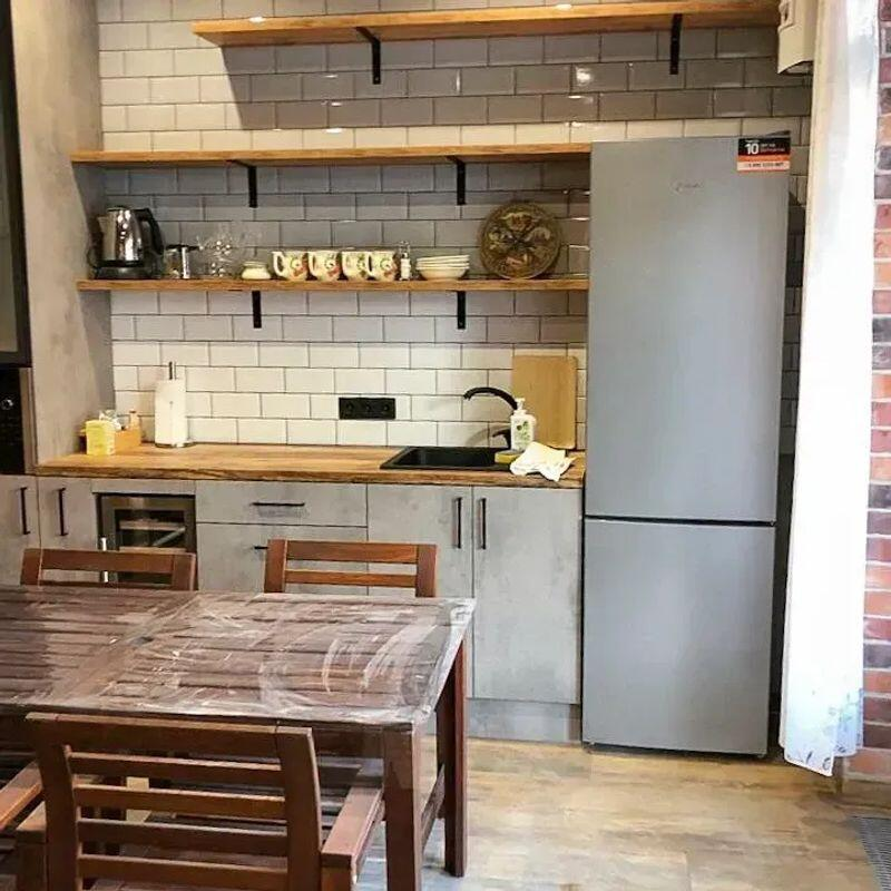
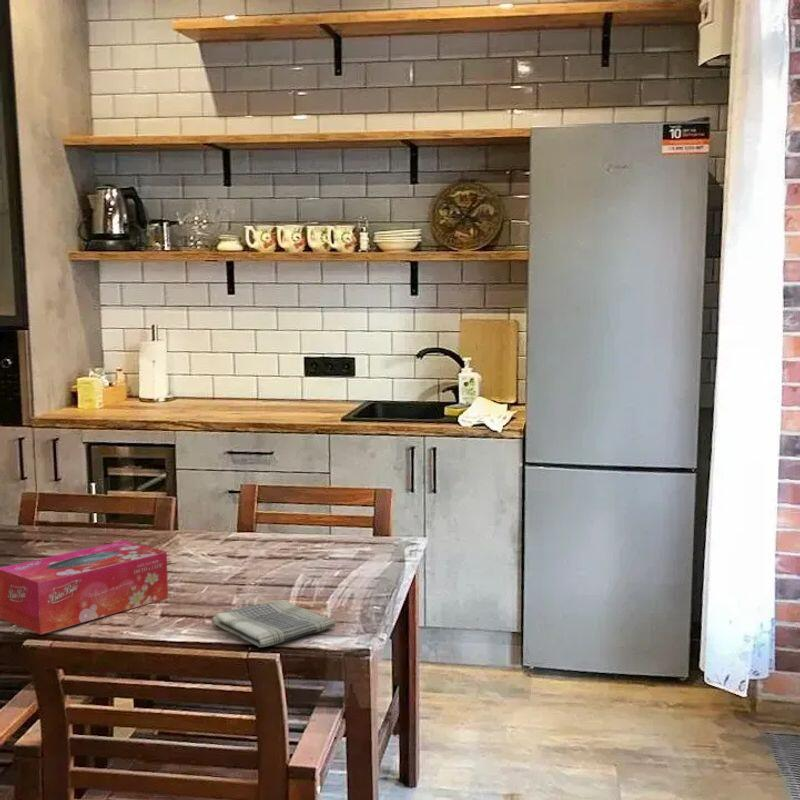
+ tissue box [0,540,169,635]
+ dish towel [211,599,336,648]
